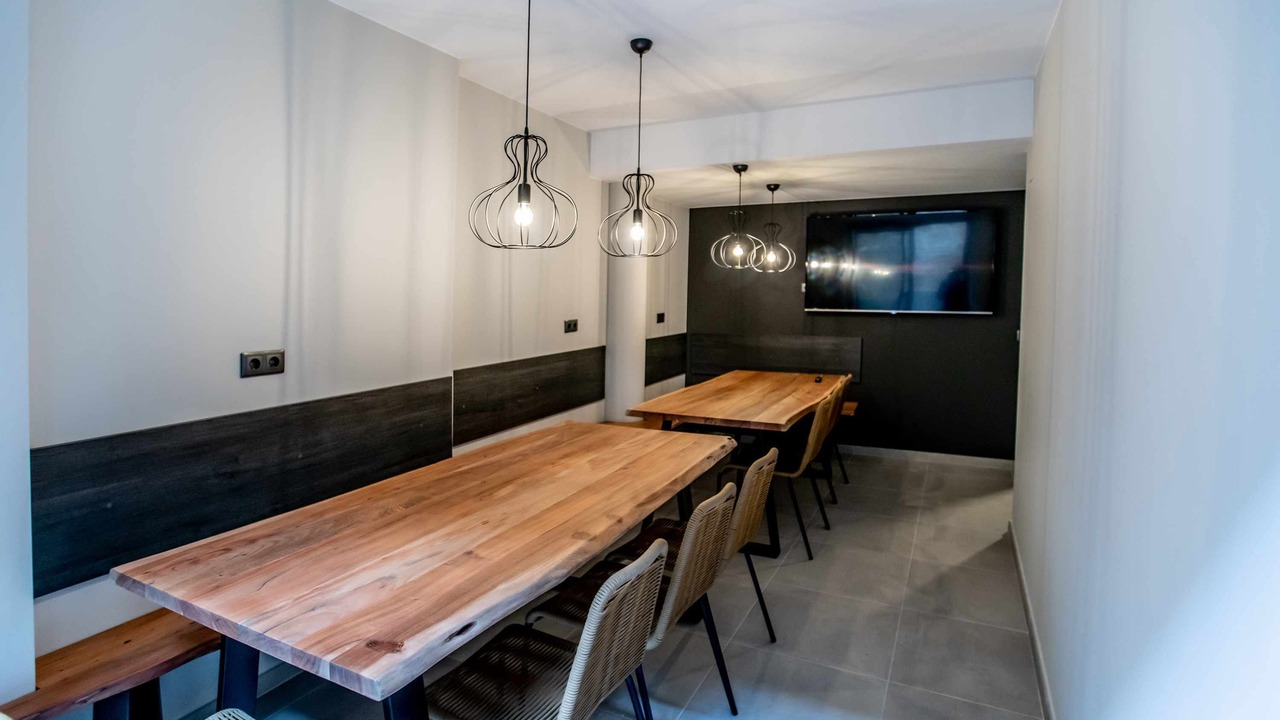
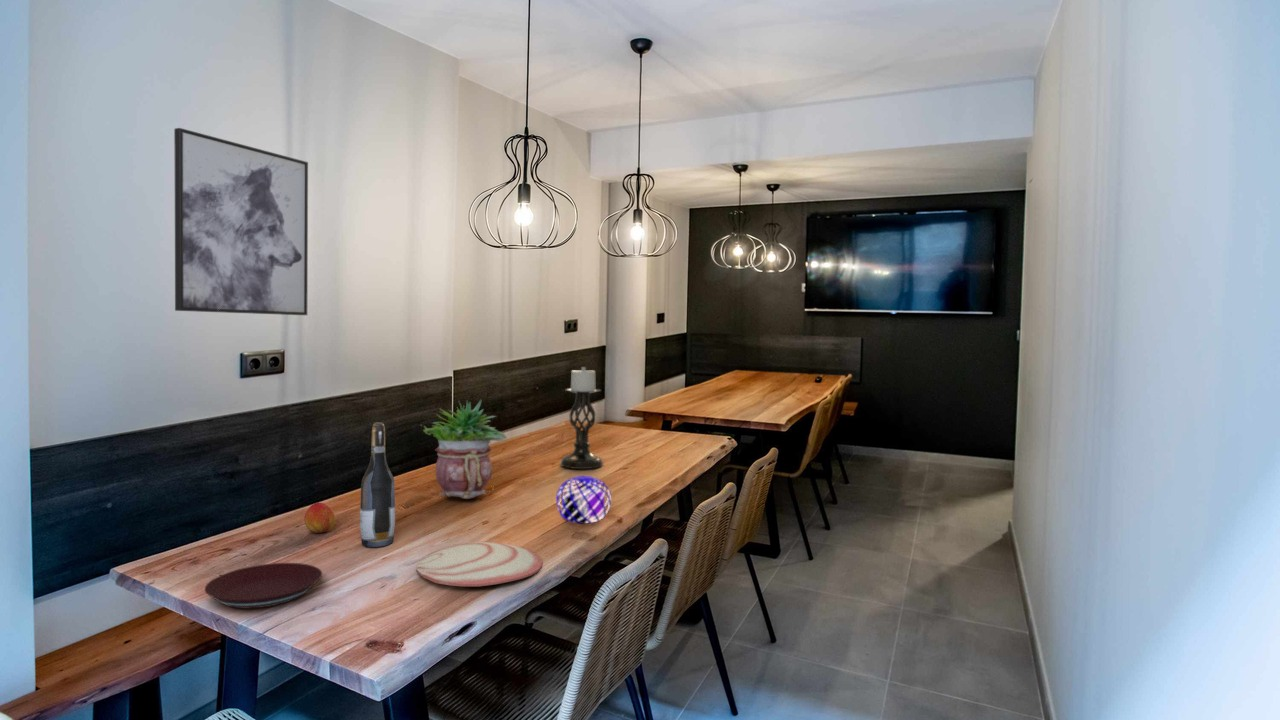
+ plate [415,541,543,587]
+ plate [204,562,323,609]
+ peach [304,502,336,534]
+ candle holder [559,366,604,470]
+ wine bottle [359,422,396,548]
+ decorative orb [555,475,612,525]
+ wall art [173,127,309,316]
+ potted plant [422,399,508,500]
